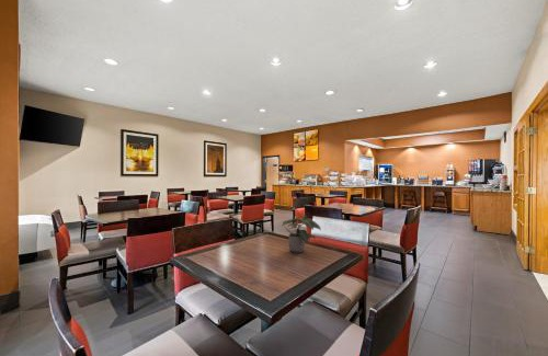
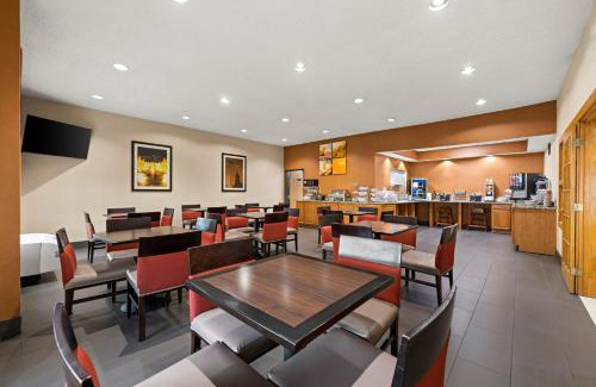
- potted plant [281,214,322,254]
